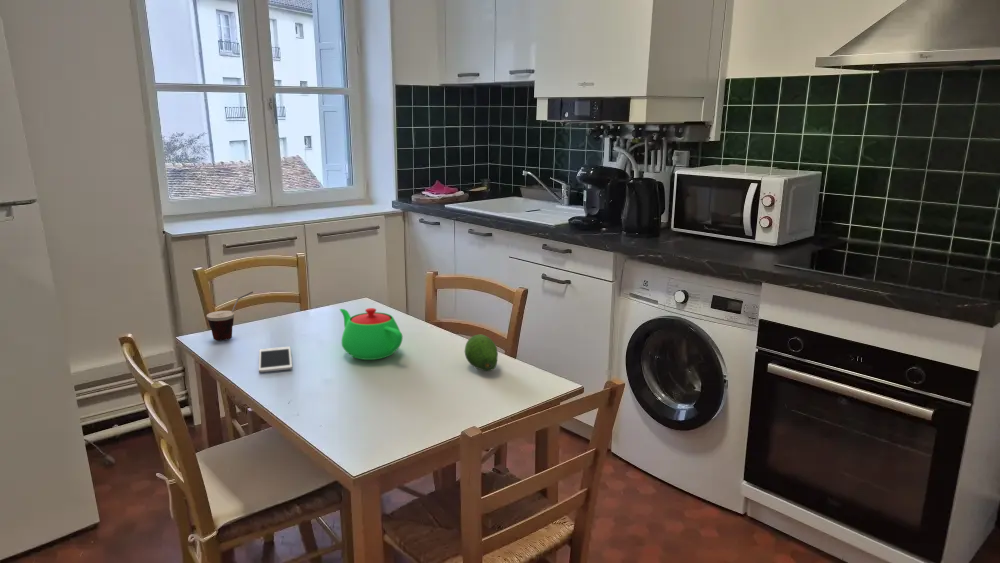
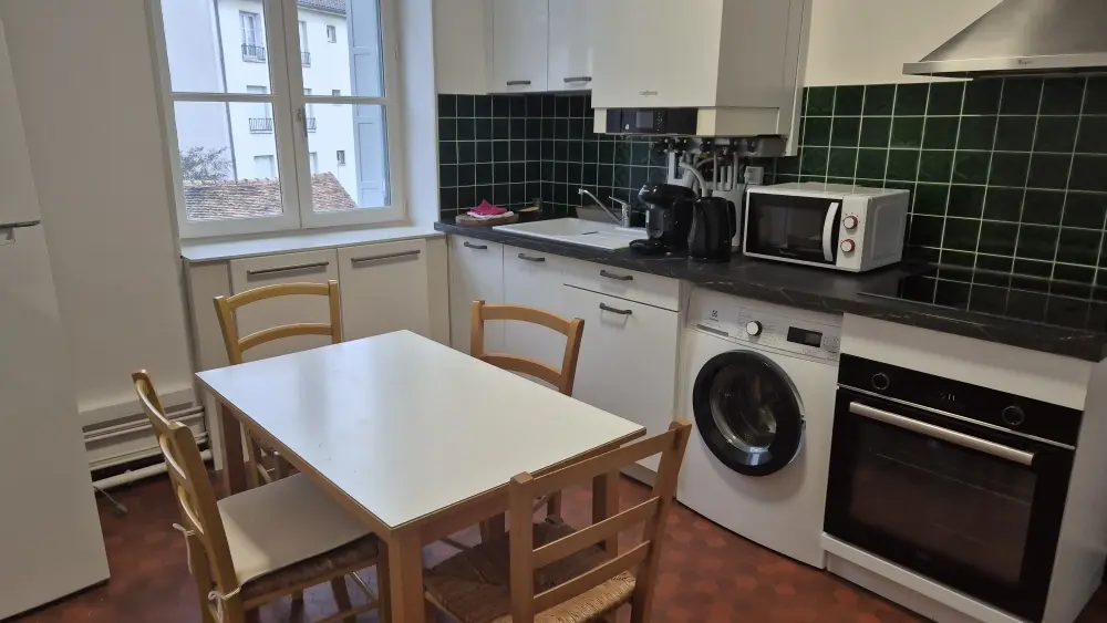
- teapot [339,307,404,361]
- cell phone [258,346,293,373]
- cup [206,290,254,341]
- fruit [464,334,499,372]
